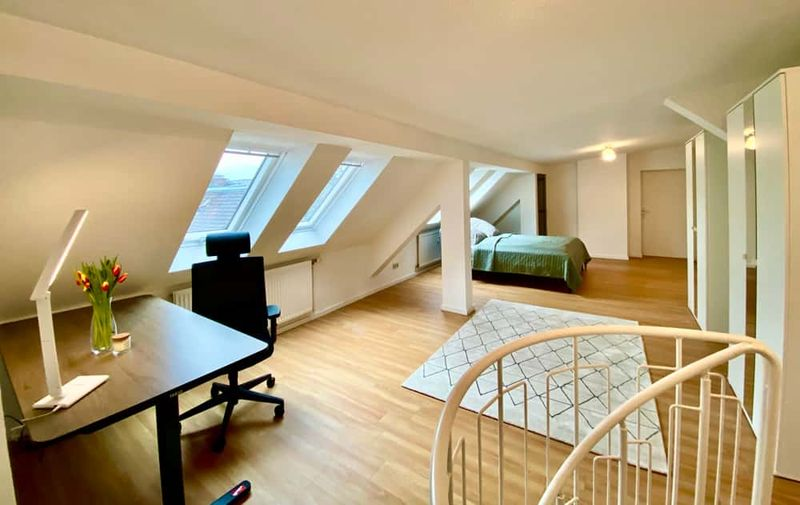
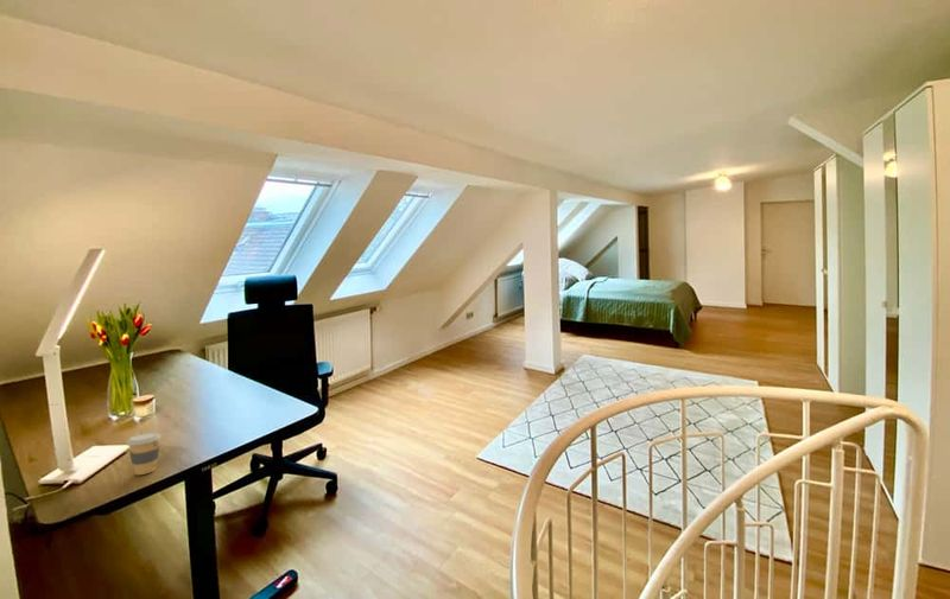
+ coffee cup [126,432,163,476]
